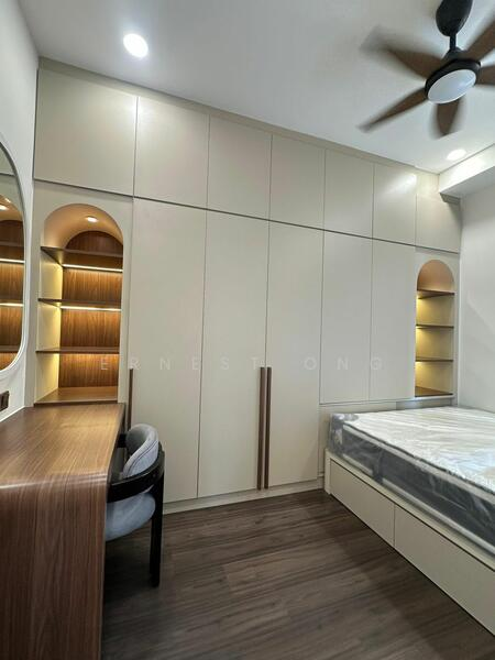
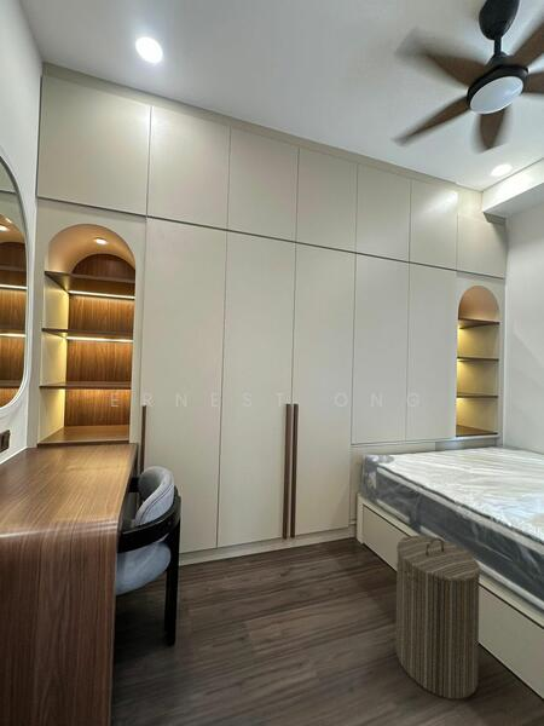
+ laundry hamper [394,535,481,701]
